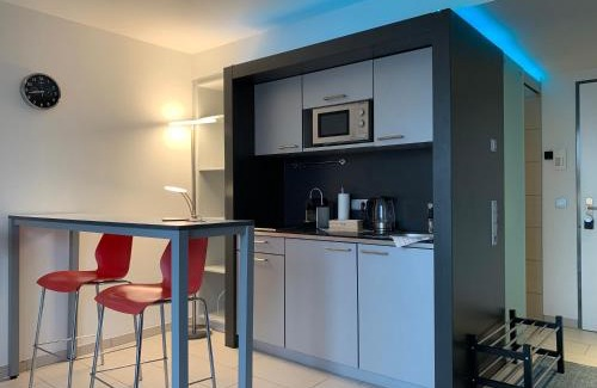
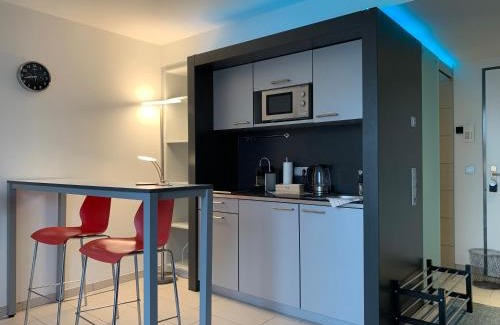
+ trash can [467,247,500,290]
